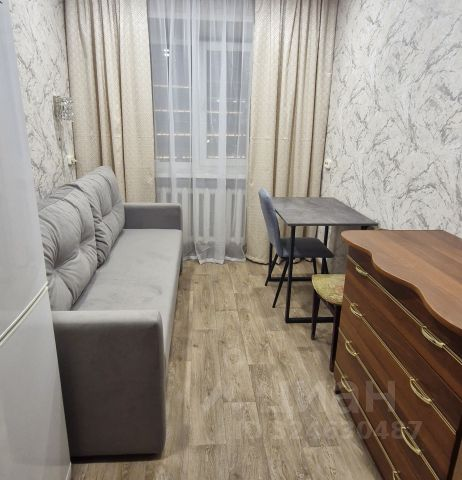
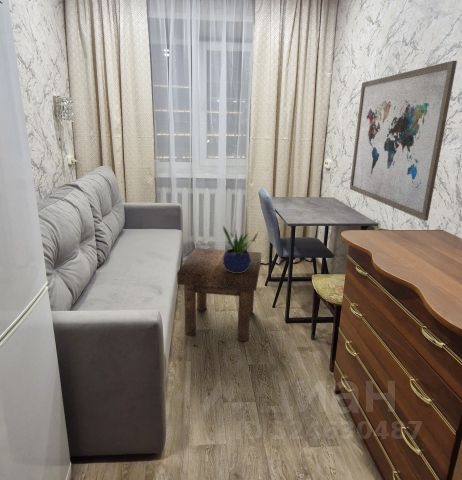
+ wall art [349,60,458,222]
+ potted plant [222,226,259,273]
+ stool [176,247,262,342]
